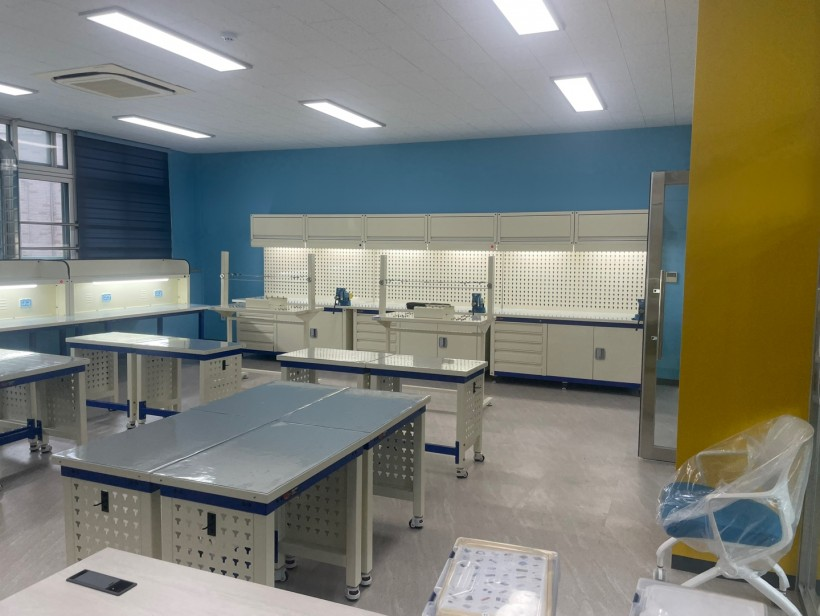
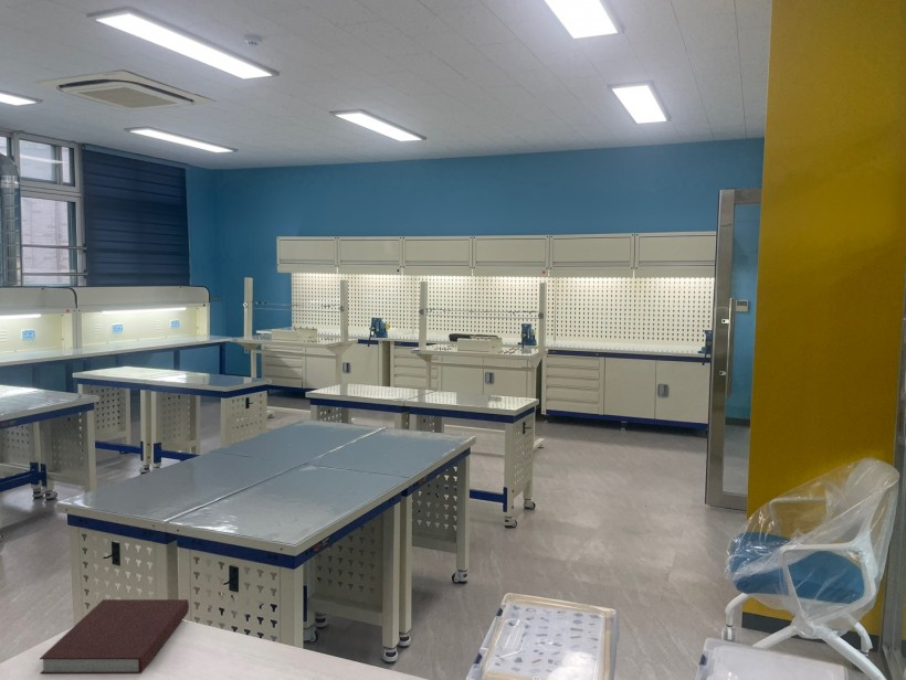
+ notebook [39,598,190,676]
